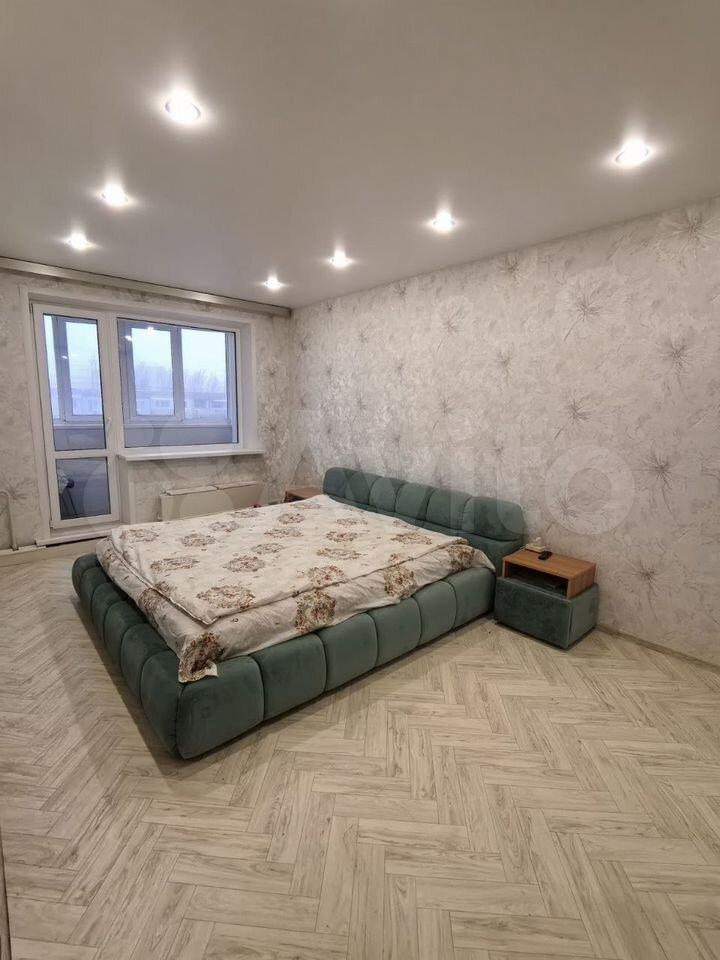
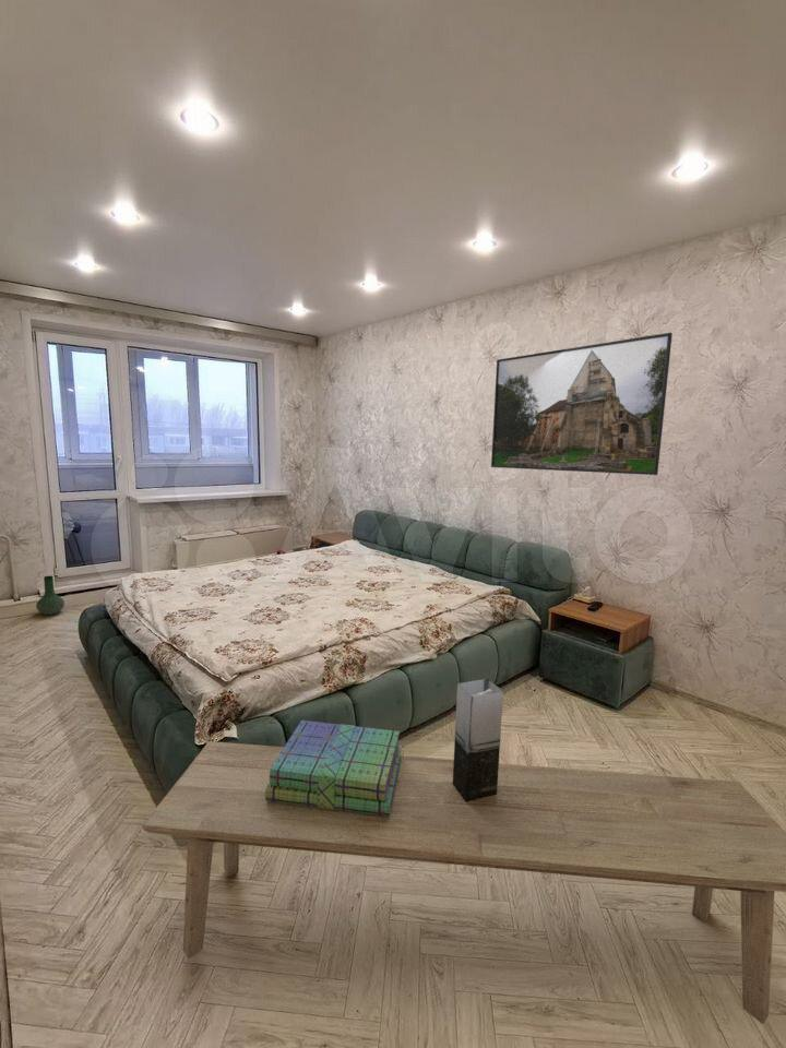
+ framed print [490,332,674,476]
+ vase [453,678,504,802]
+ stack of books [265,719,403,817]
+ bench [142,740,786,1025]
+ vase [35,574,66,616]
